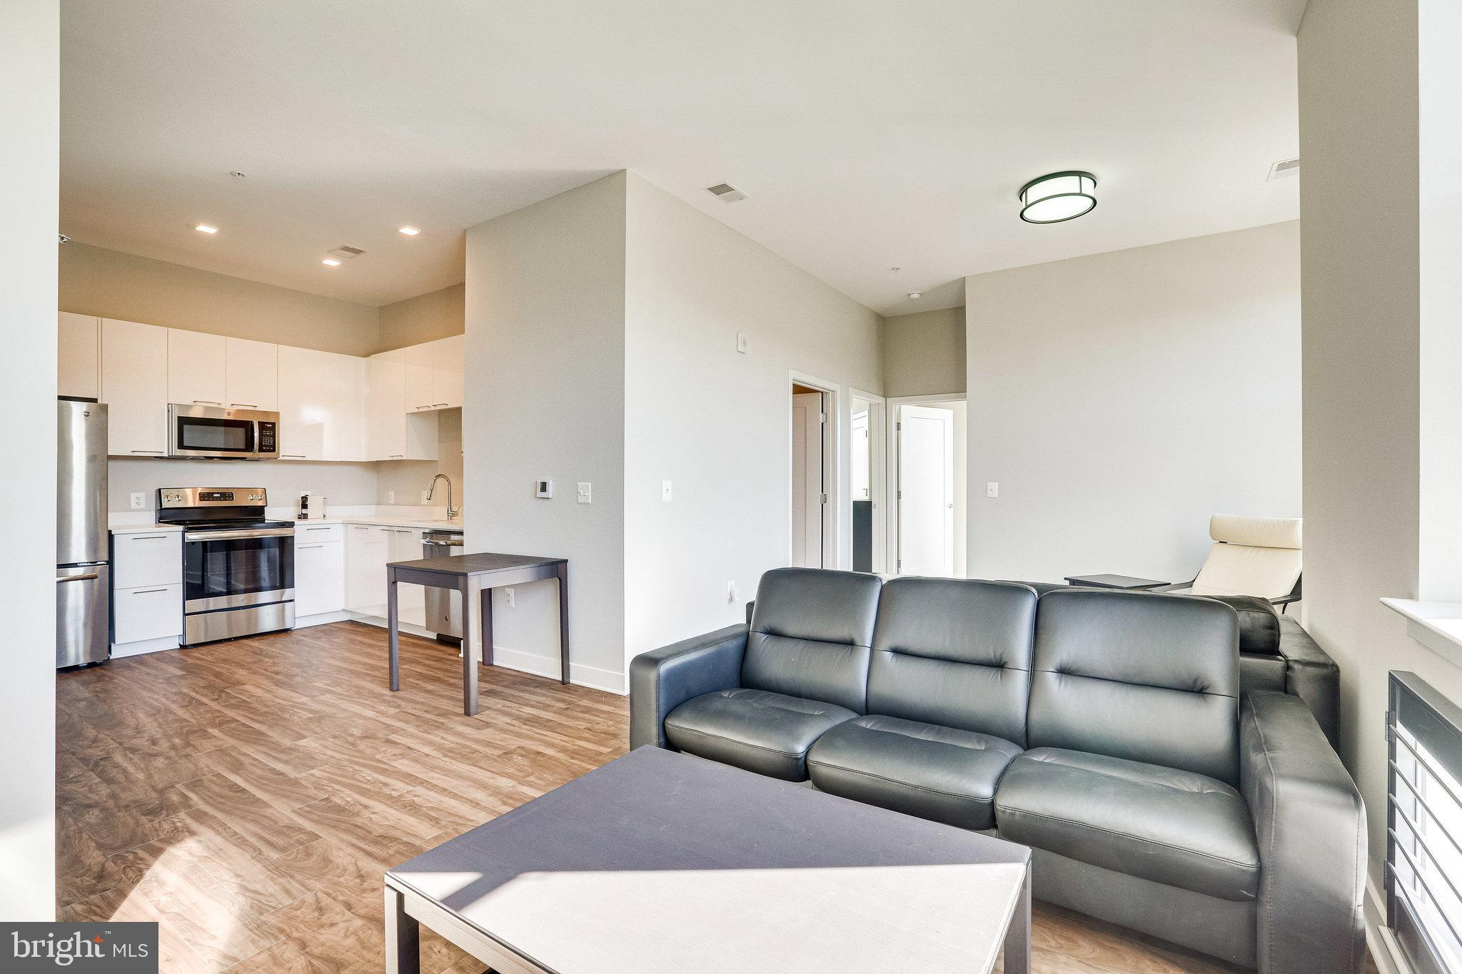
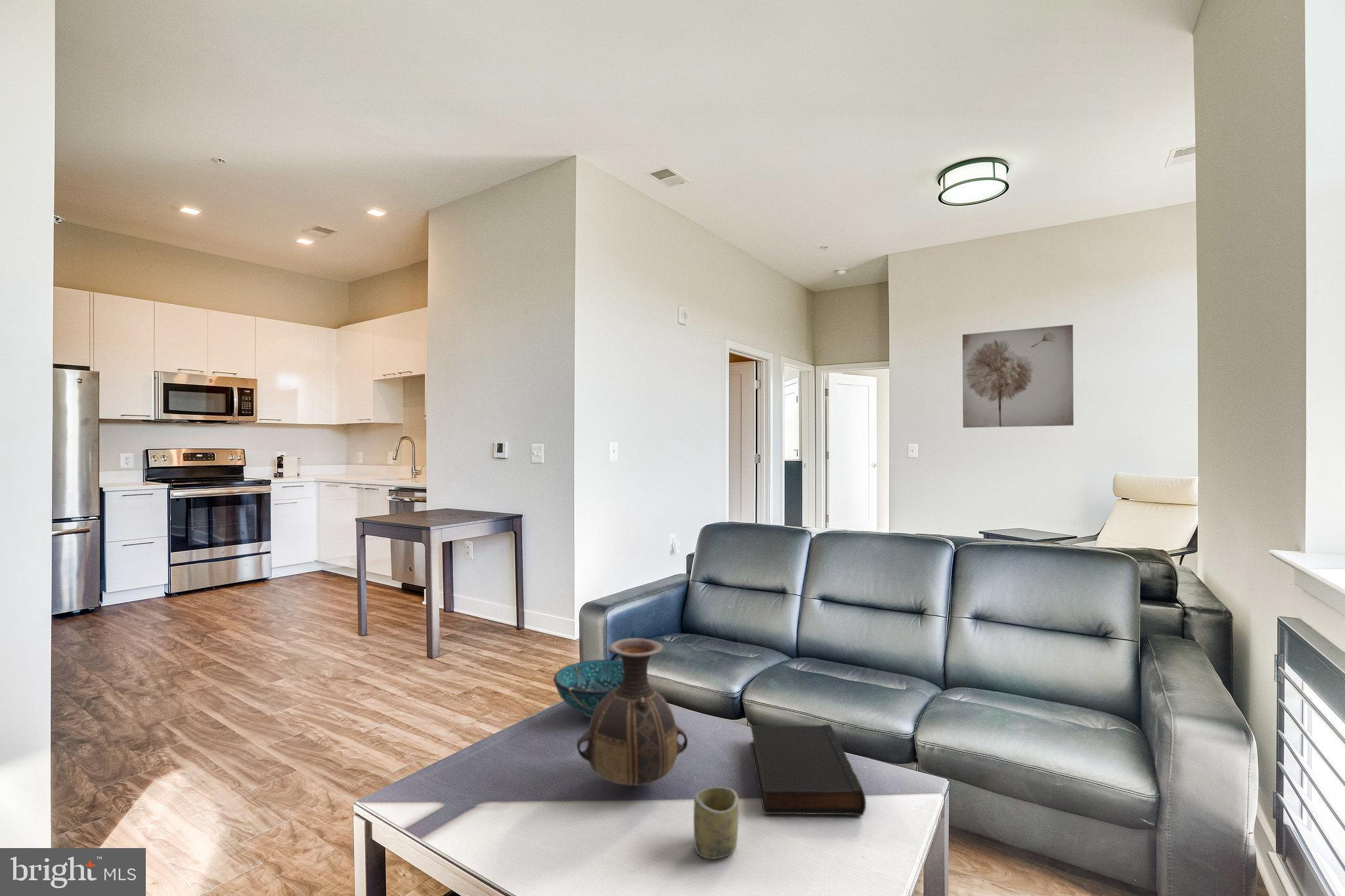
+ vase [576,637,688,786]
+ decorative bowl [553,659,623,718]
+ book [750,723,867,816]
+ cup [693,786,739,859]
+ wall art [962,324,1074,429]
